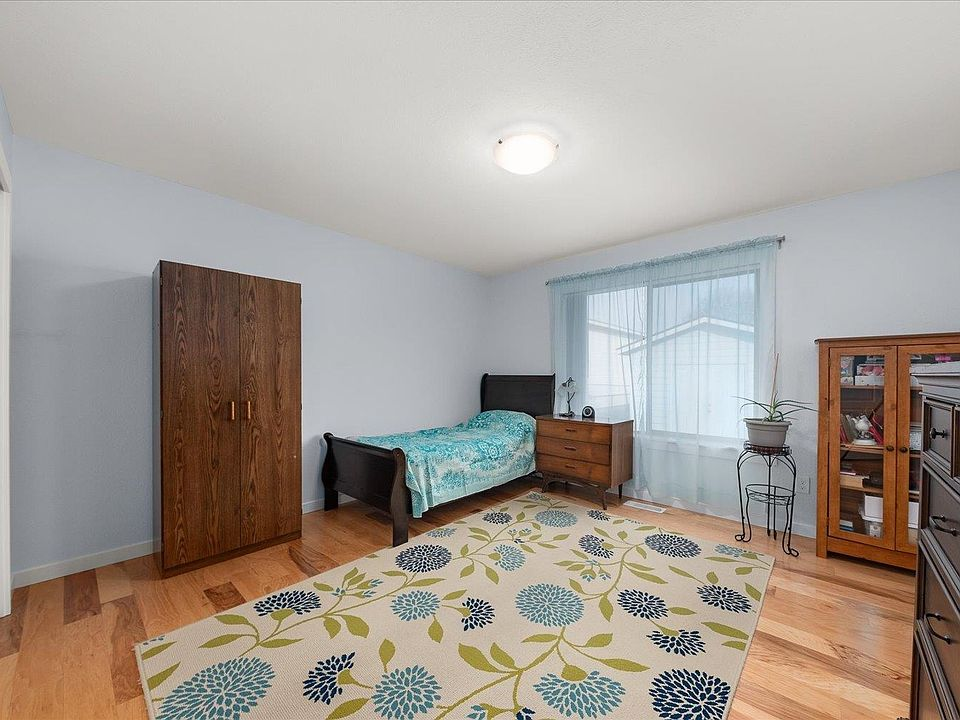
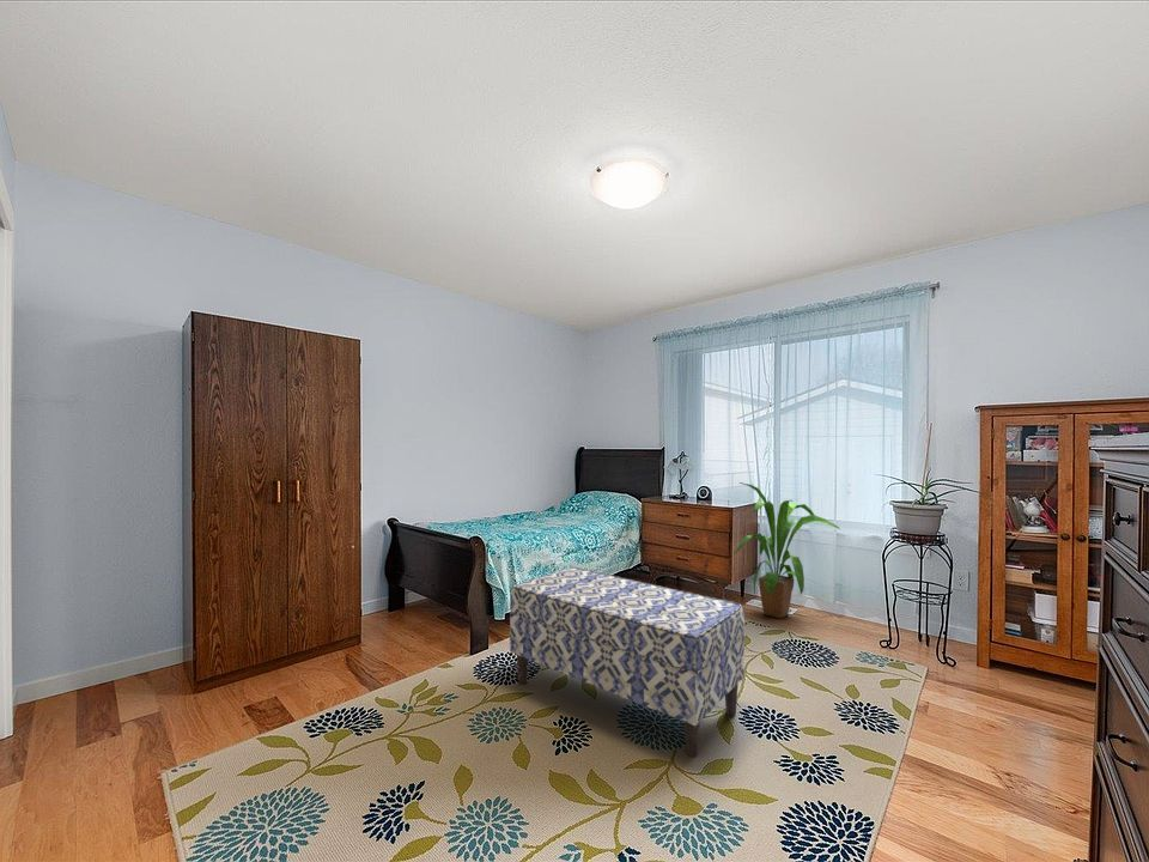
+ house plant [732,481,841,619]
+ bench [509,566,746,758]
